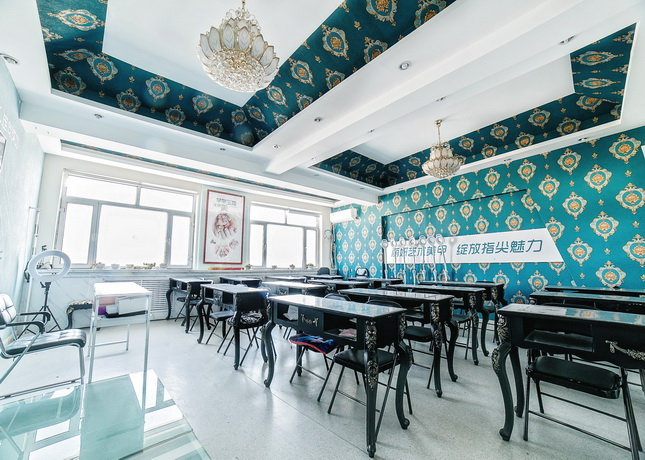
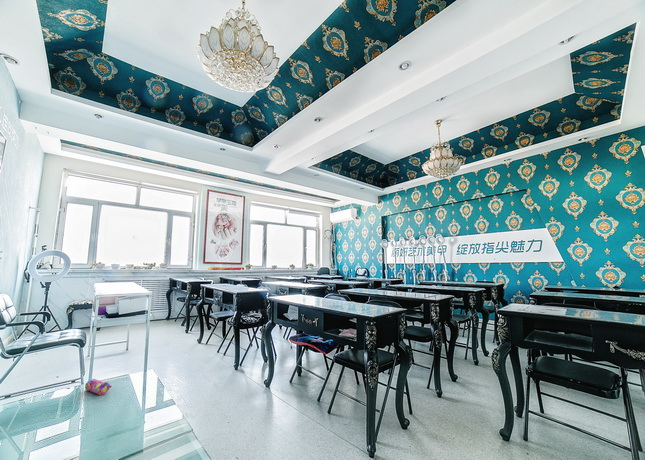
+ pencil case [84,378,112,396]
